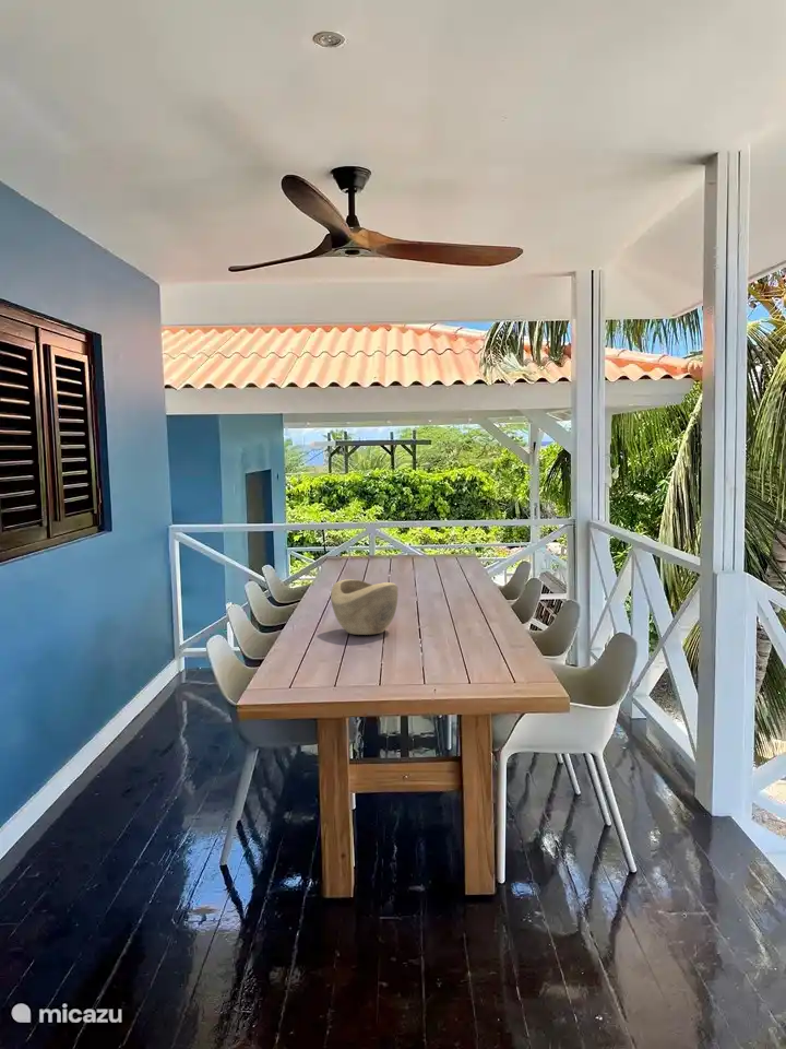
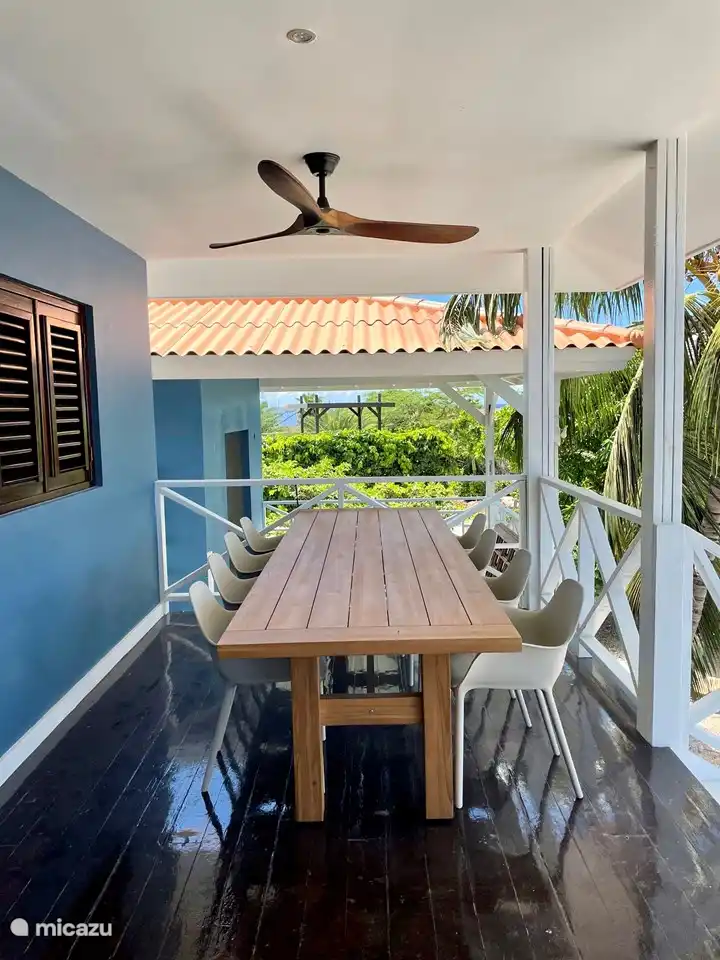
- decorative bowl [330,578,398,636]
